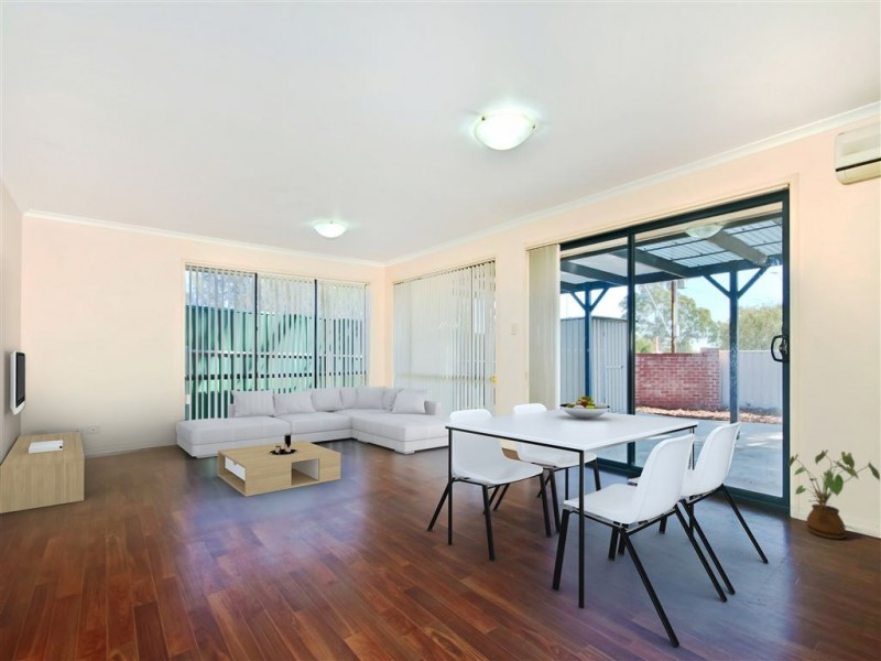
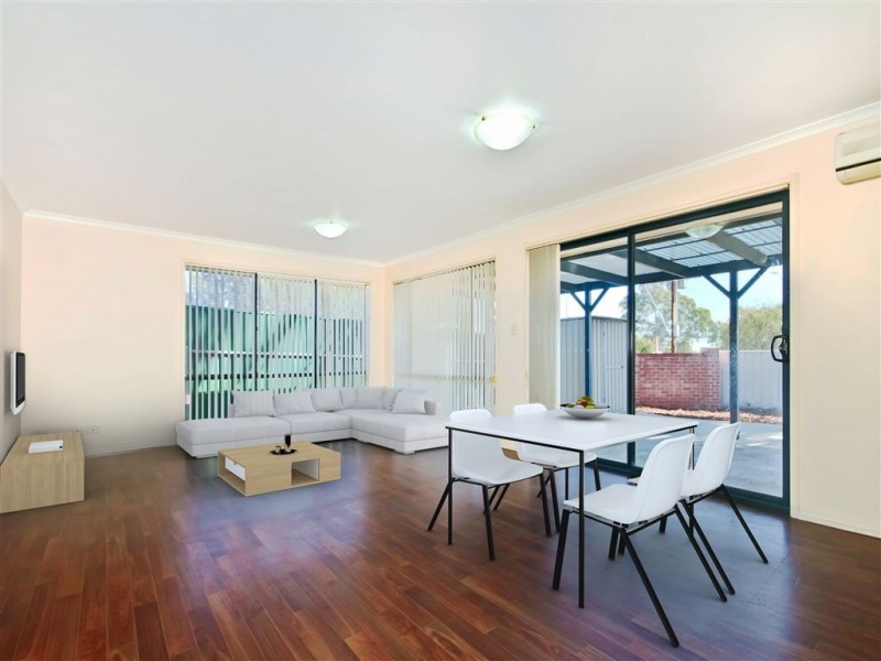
- house plant [786,448,881,540]
